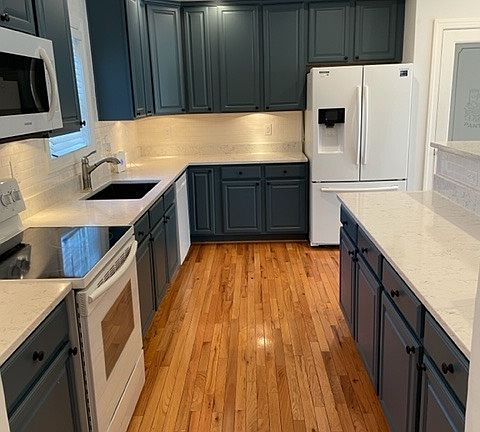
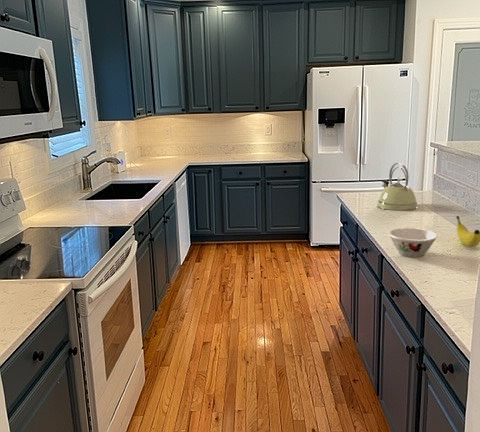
+ bowl [388,227,438,258]
+ fruit [455,215,480,247]
+ kettle [376,162,419,212]
